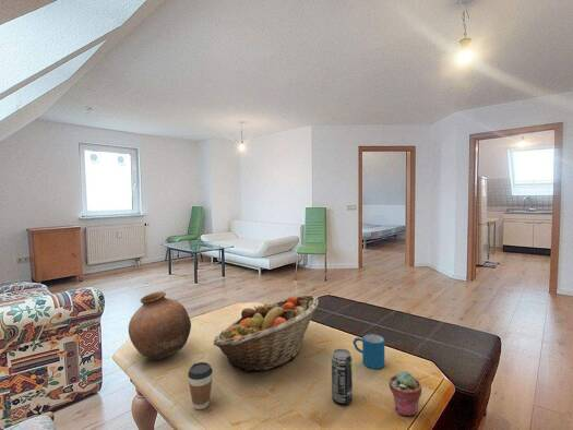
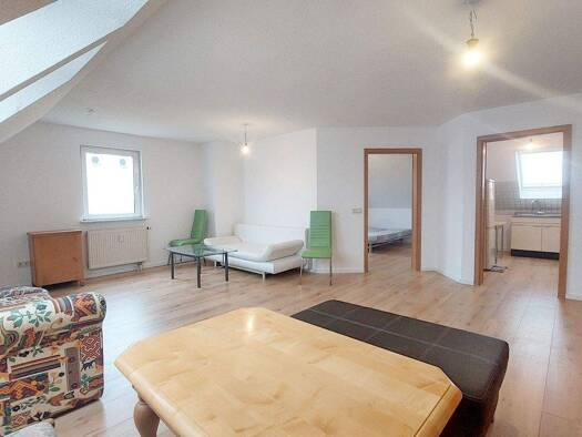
- pottery [128,290,192,360]
- beverage can [331,348,354,405]
- fruit basket [213,294,320,373]
- coffee cup [187,361,214,410]
- mug [353,333,385,370]
- potted succulent [389,370,422,417]
